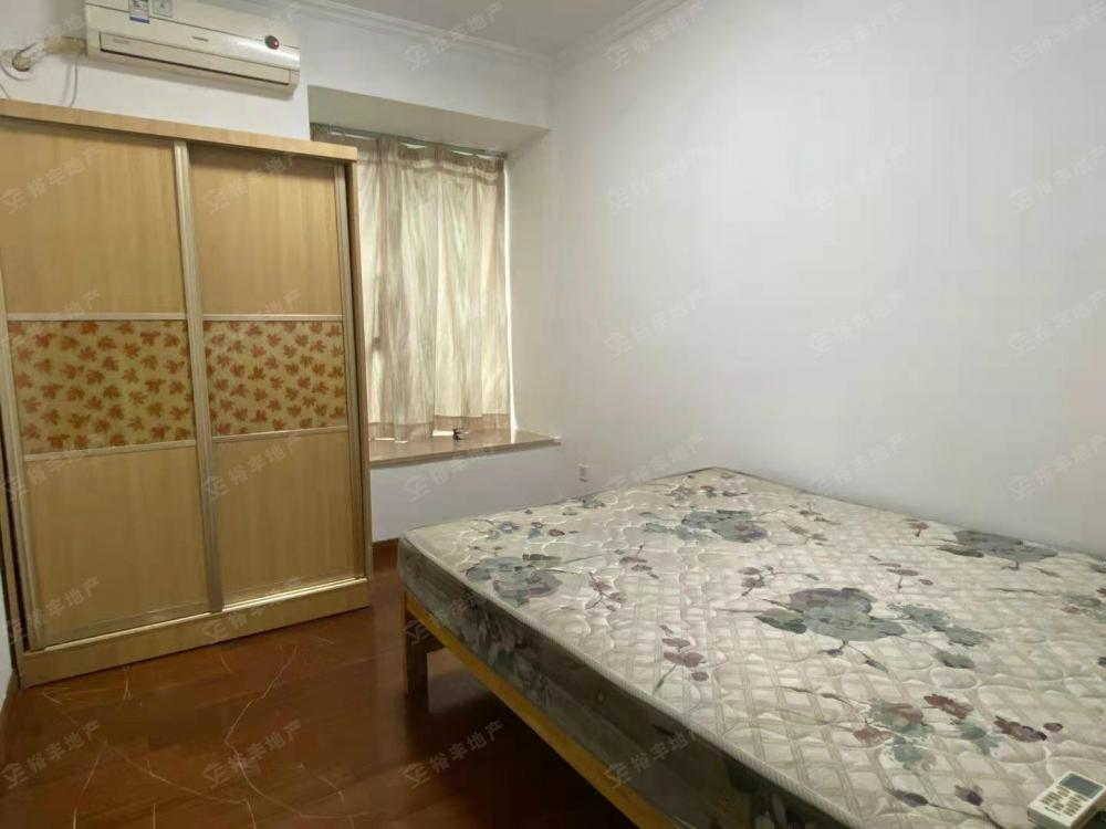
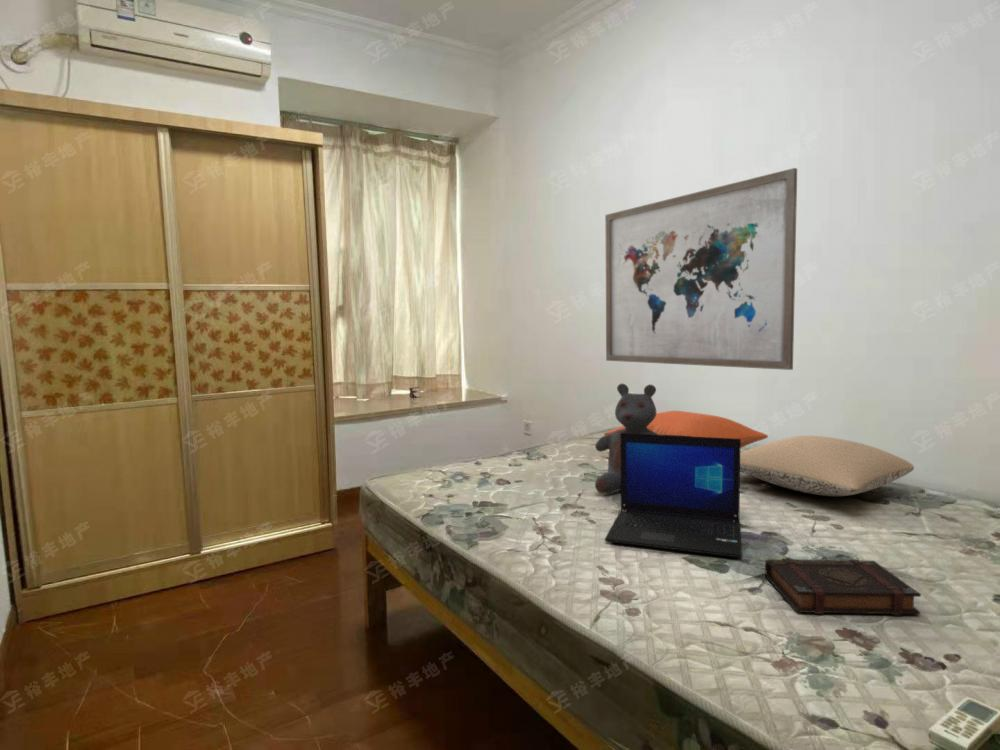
+ book [764,558,922,616]
+ pillow [740,435,915,497]
+ teddy bear [594,383,659,495]
+ wall art [604,167,798,371]
+ laptop [604,433,743,559]
+ pillow [603,410,769,449]
